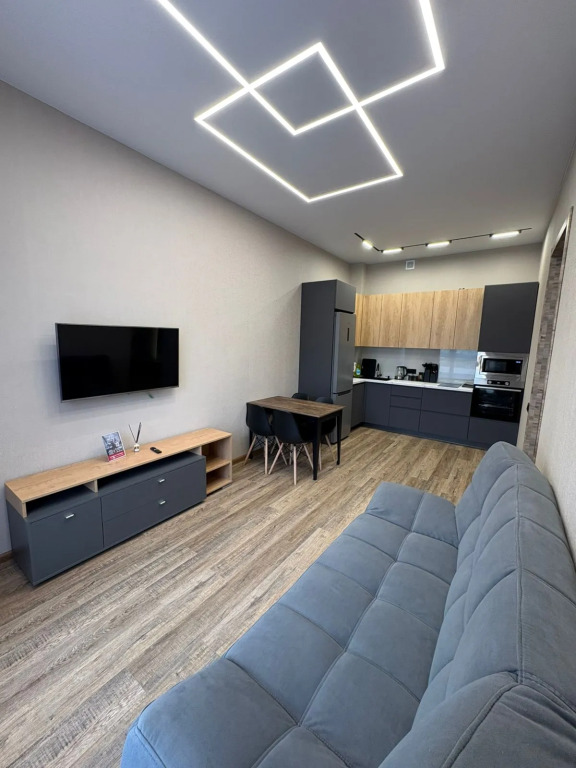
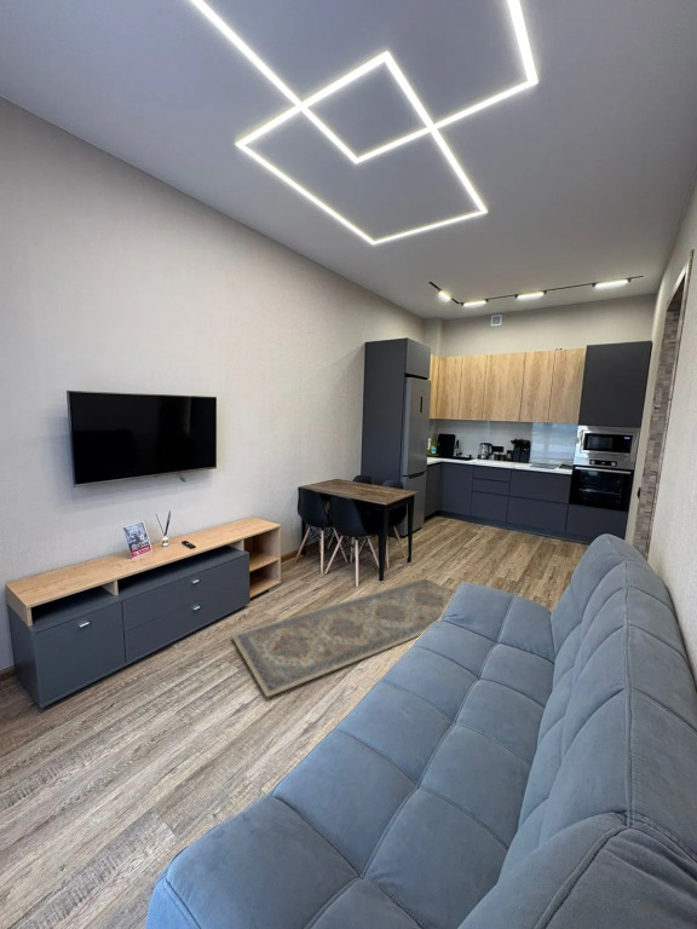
+ rug [230,577,456,698]
